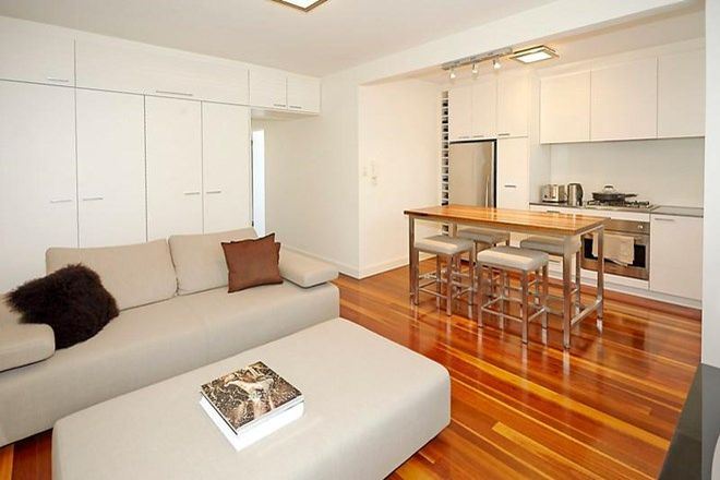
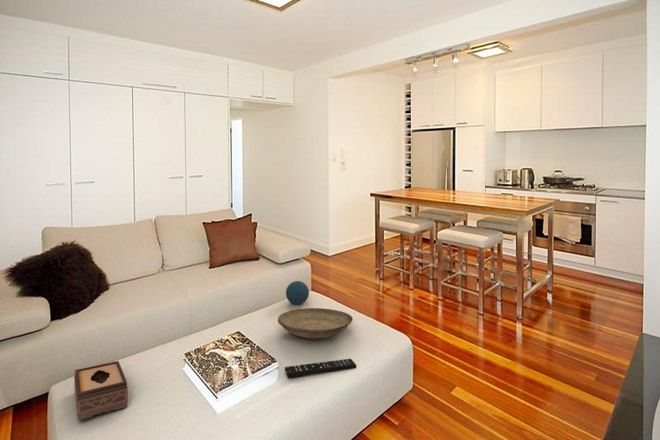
+ decorative orb [285,280,310,306]
+ remote control [284,358,357,379]
+ decorative bowl [277,307,354,341]
+ tissue box [73,360,129,422]
